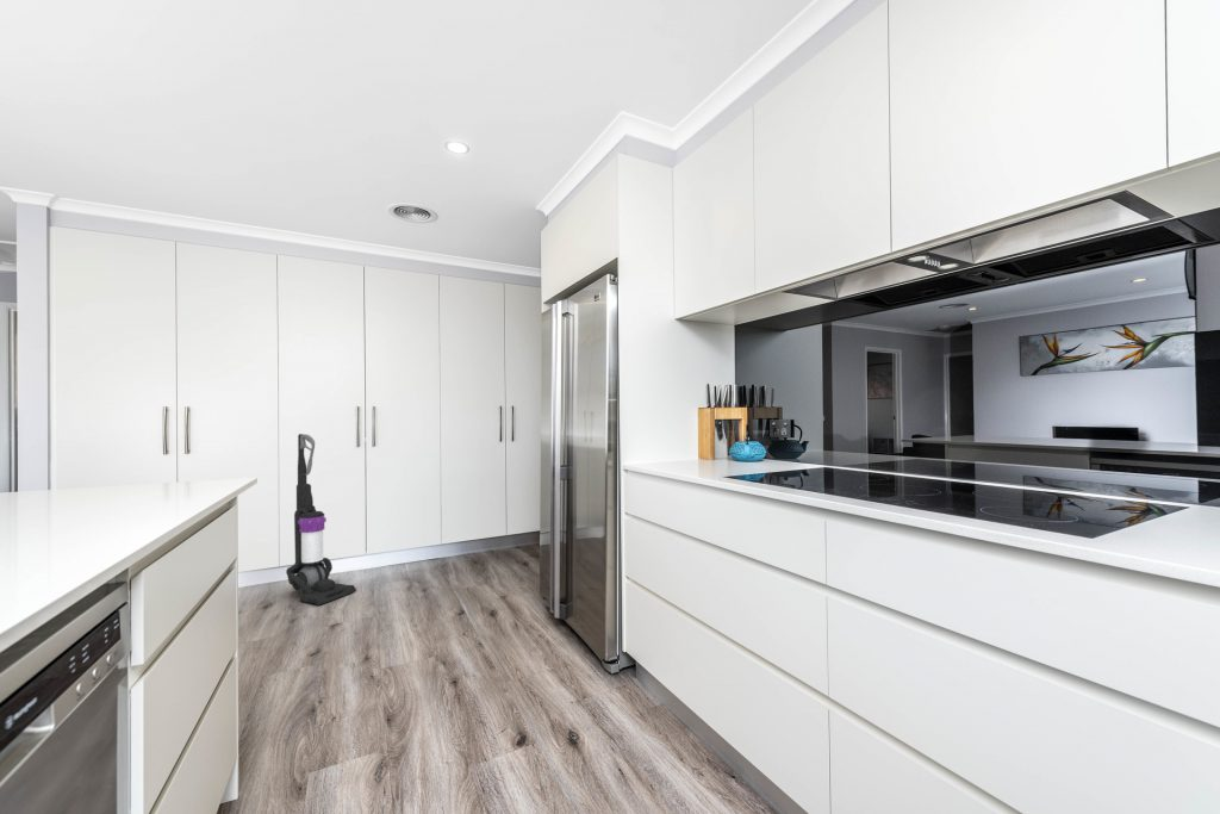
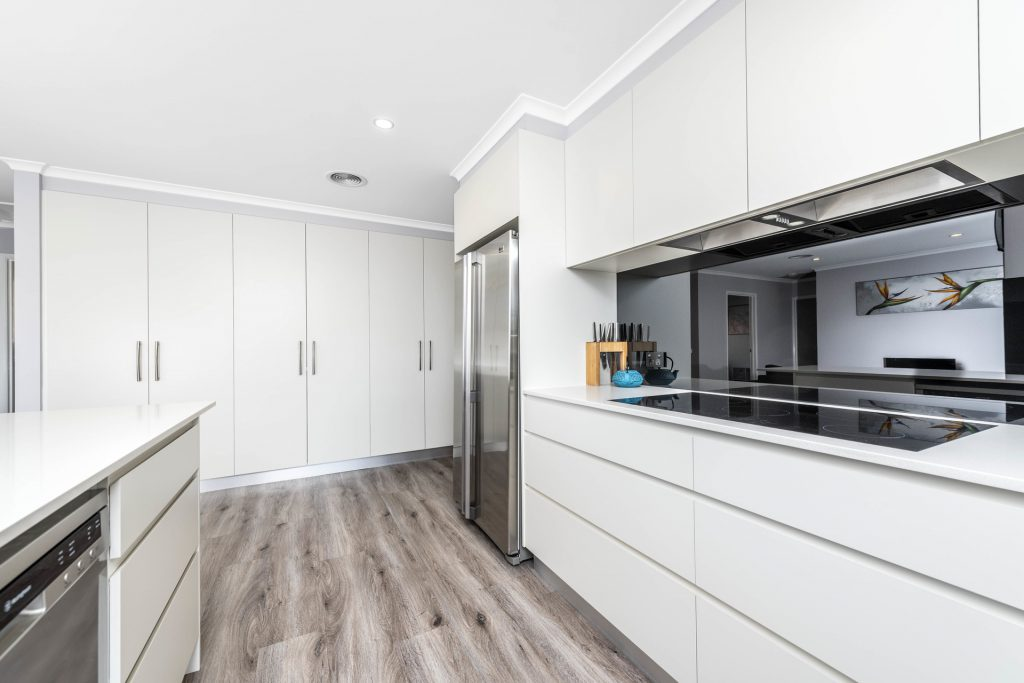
- vacuum cleaner [285,433,357,607]
